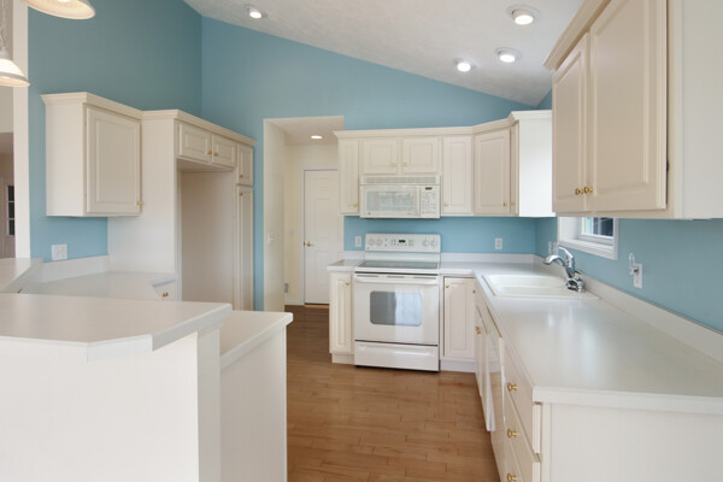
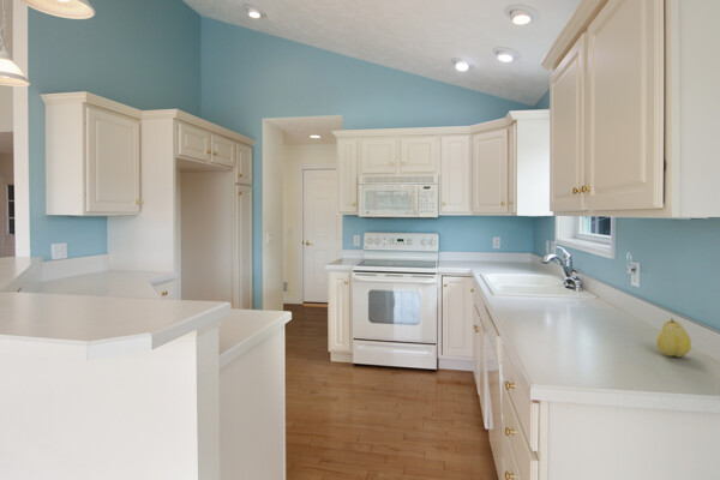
+ fruit [655,318,692,358]
